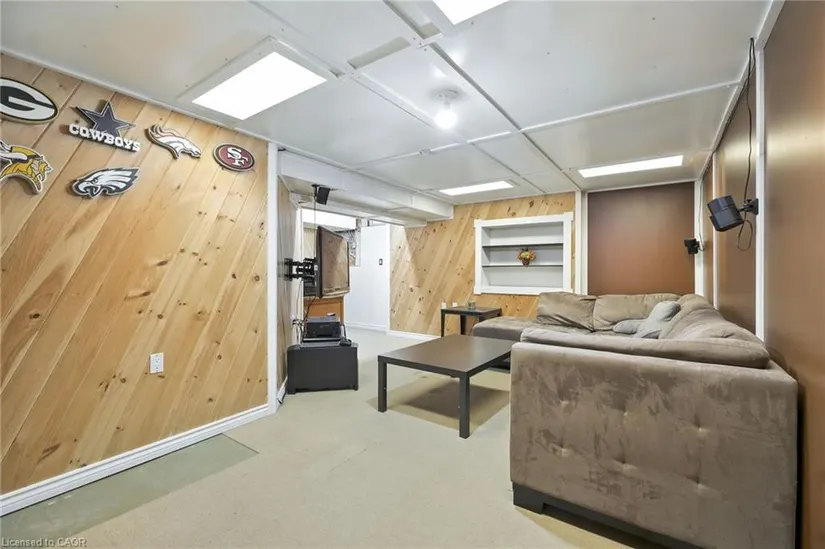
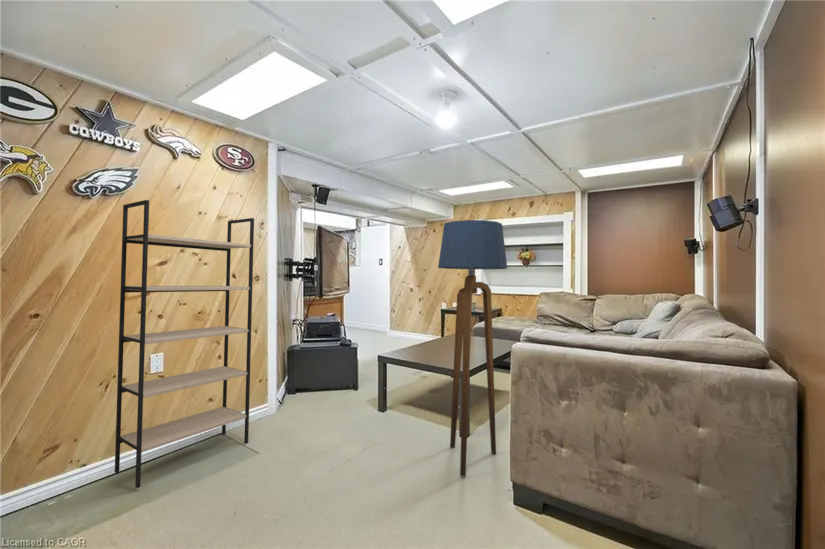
+ floor lamp [437,219,508,478]
+ shelving unit [114,199,255,489]
